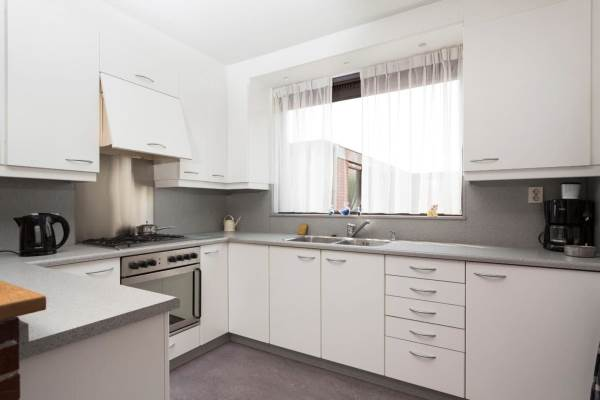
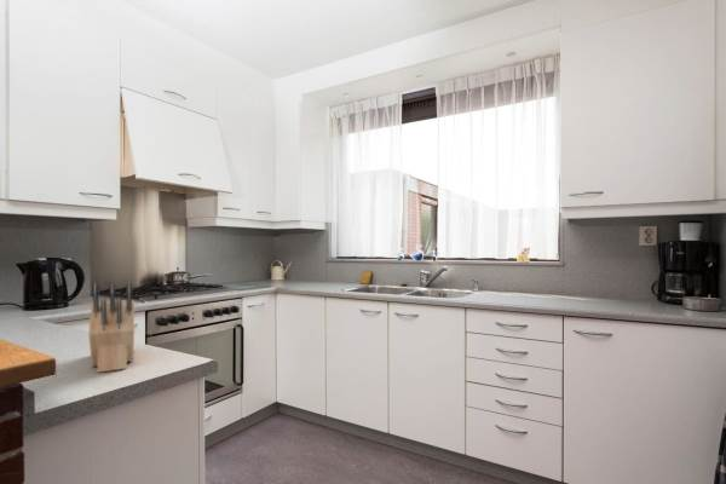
+ knife block [87,282,136,374]
